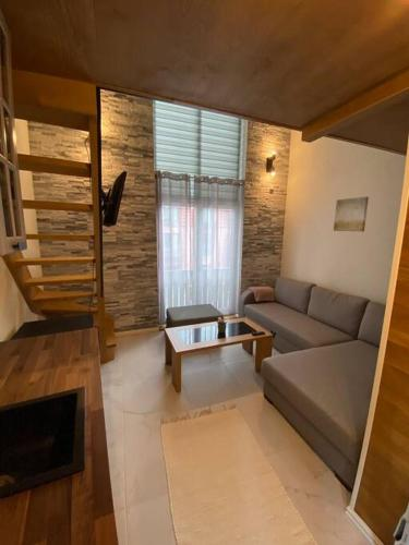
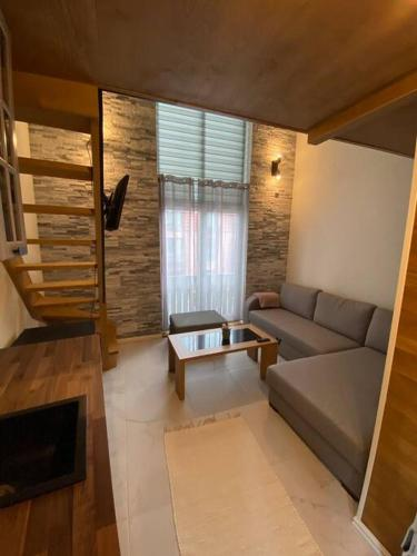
- wall art [333,196,370,232]
